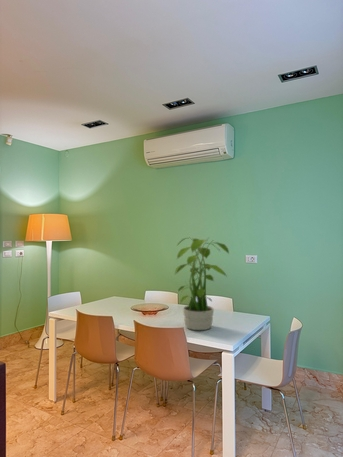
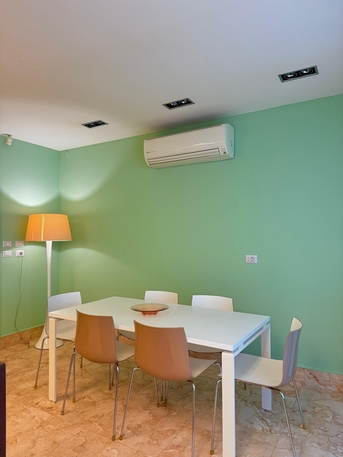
- potted plant [174,236,230,331]
